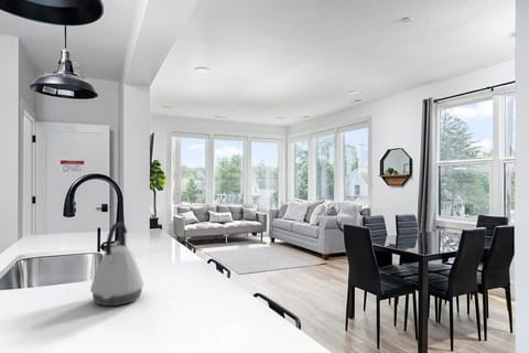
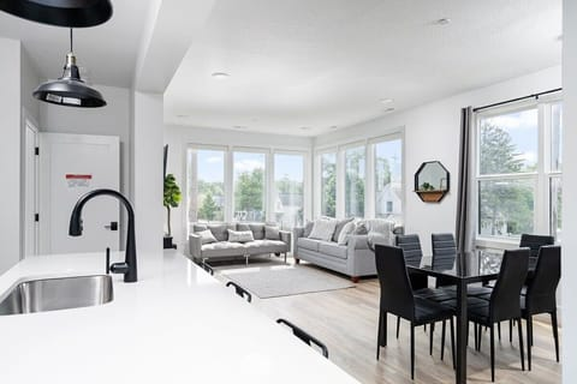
- kettle [89,221,144,307]
